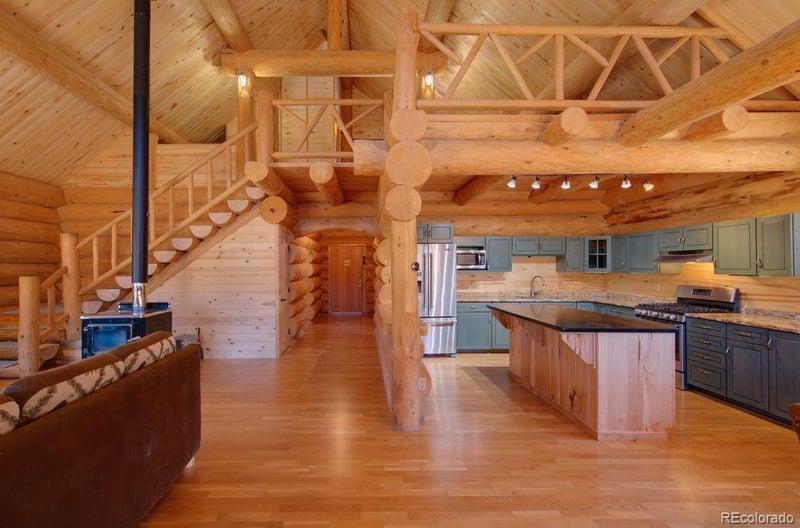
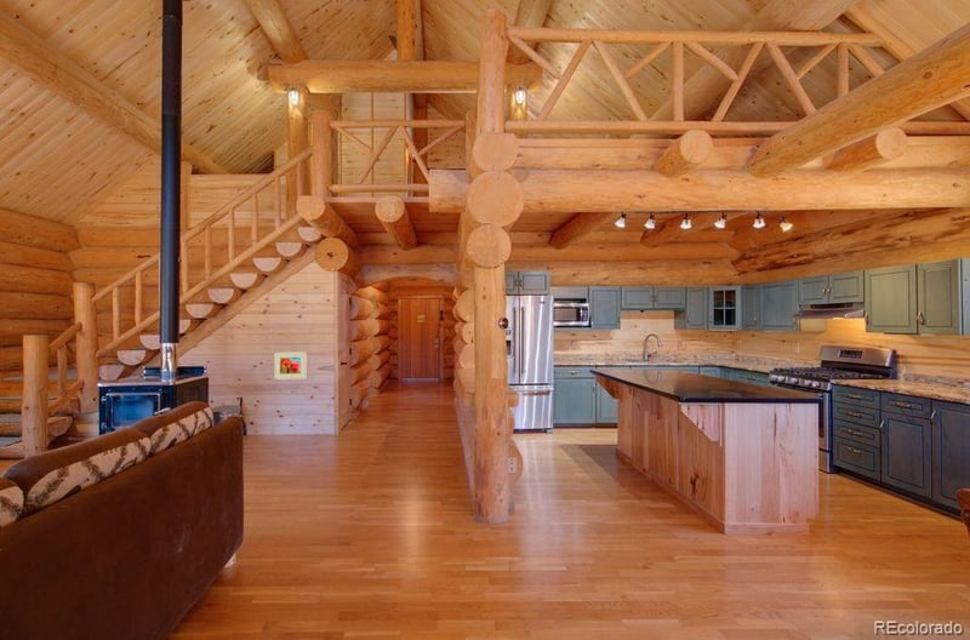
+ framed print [274,352,307,381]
